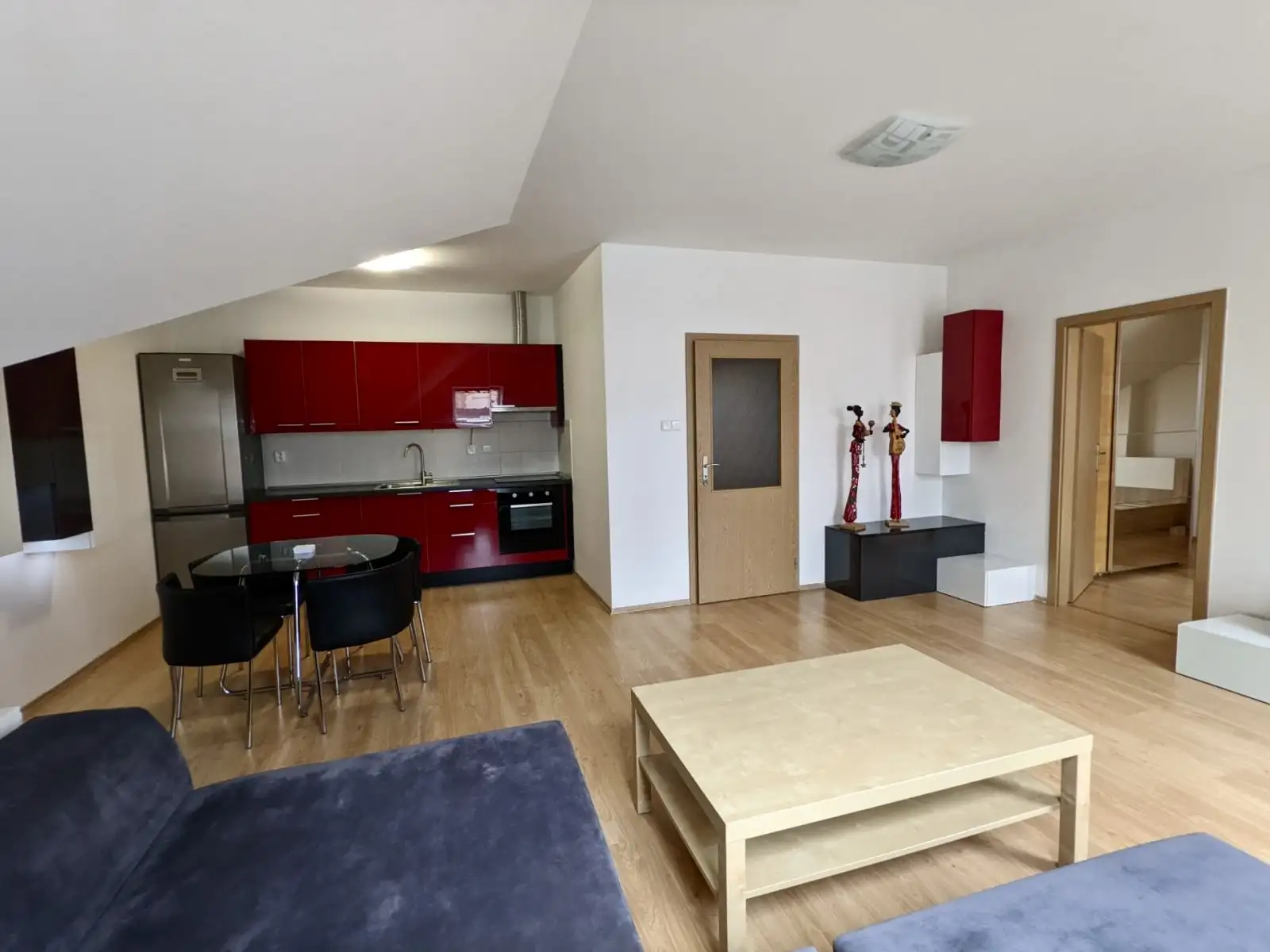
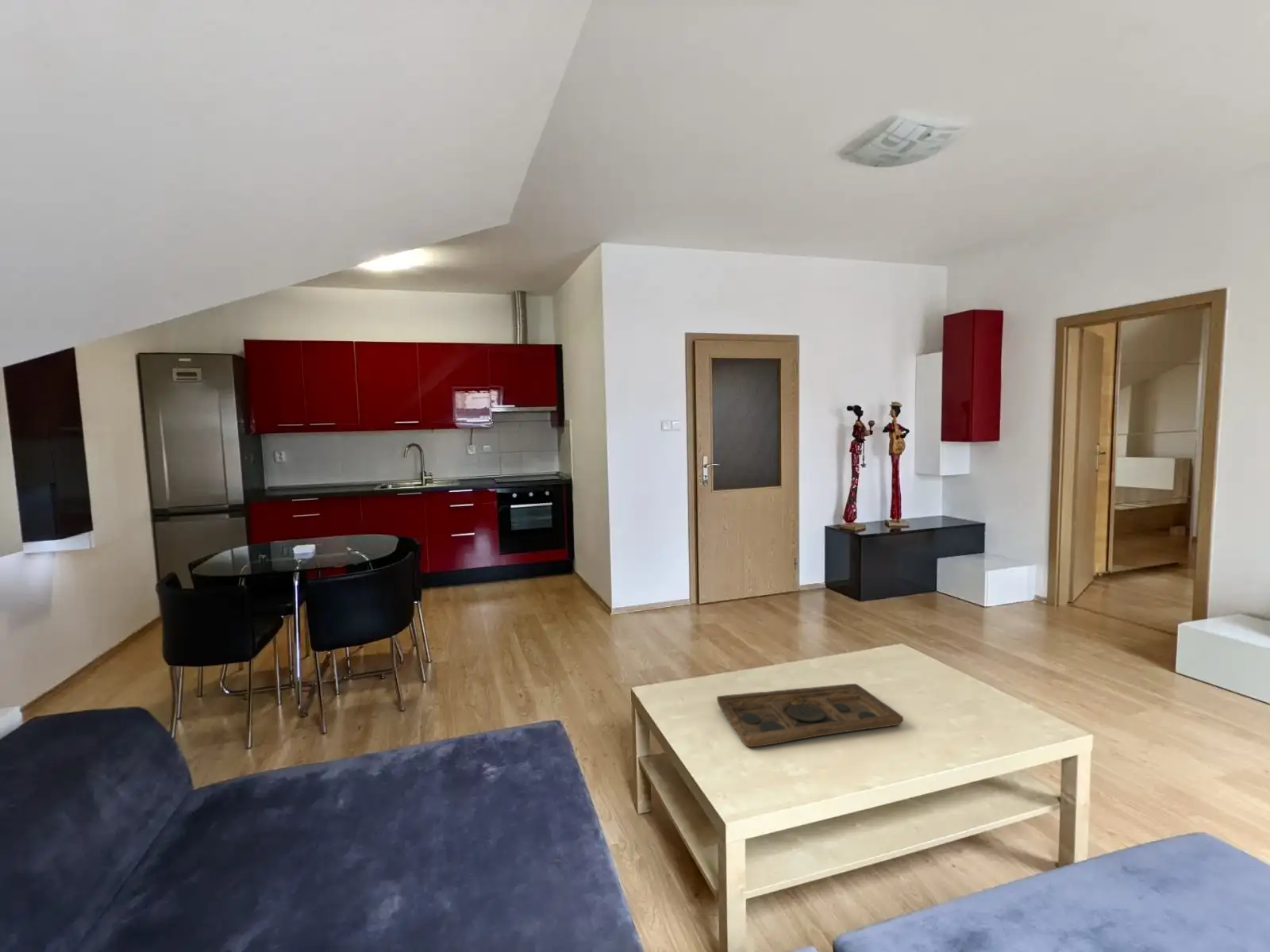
+ decorative tray [716,683,904,748]
